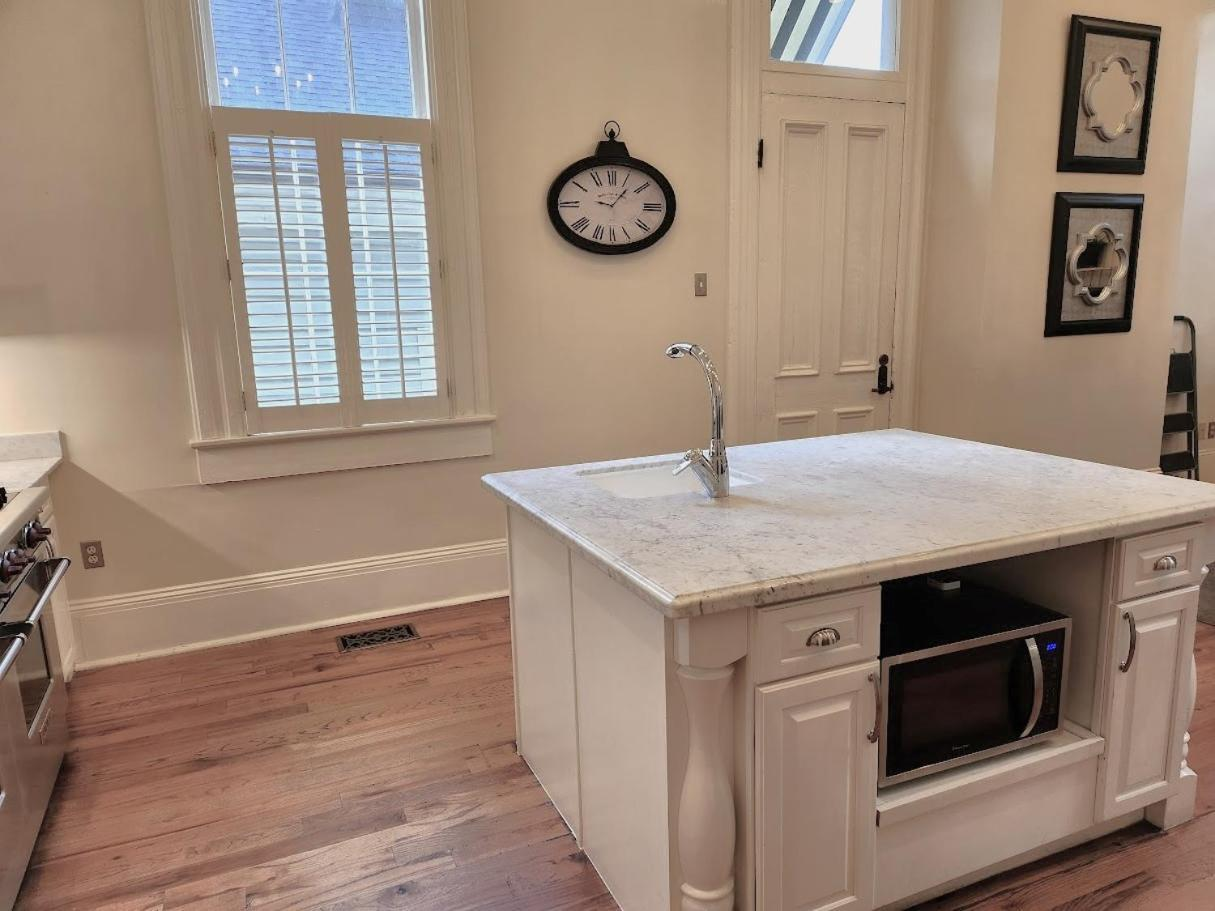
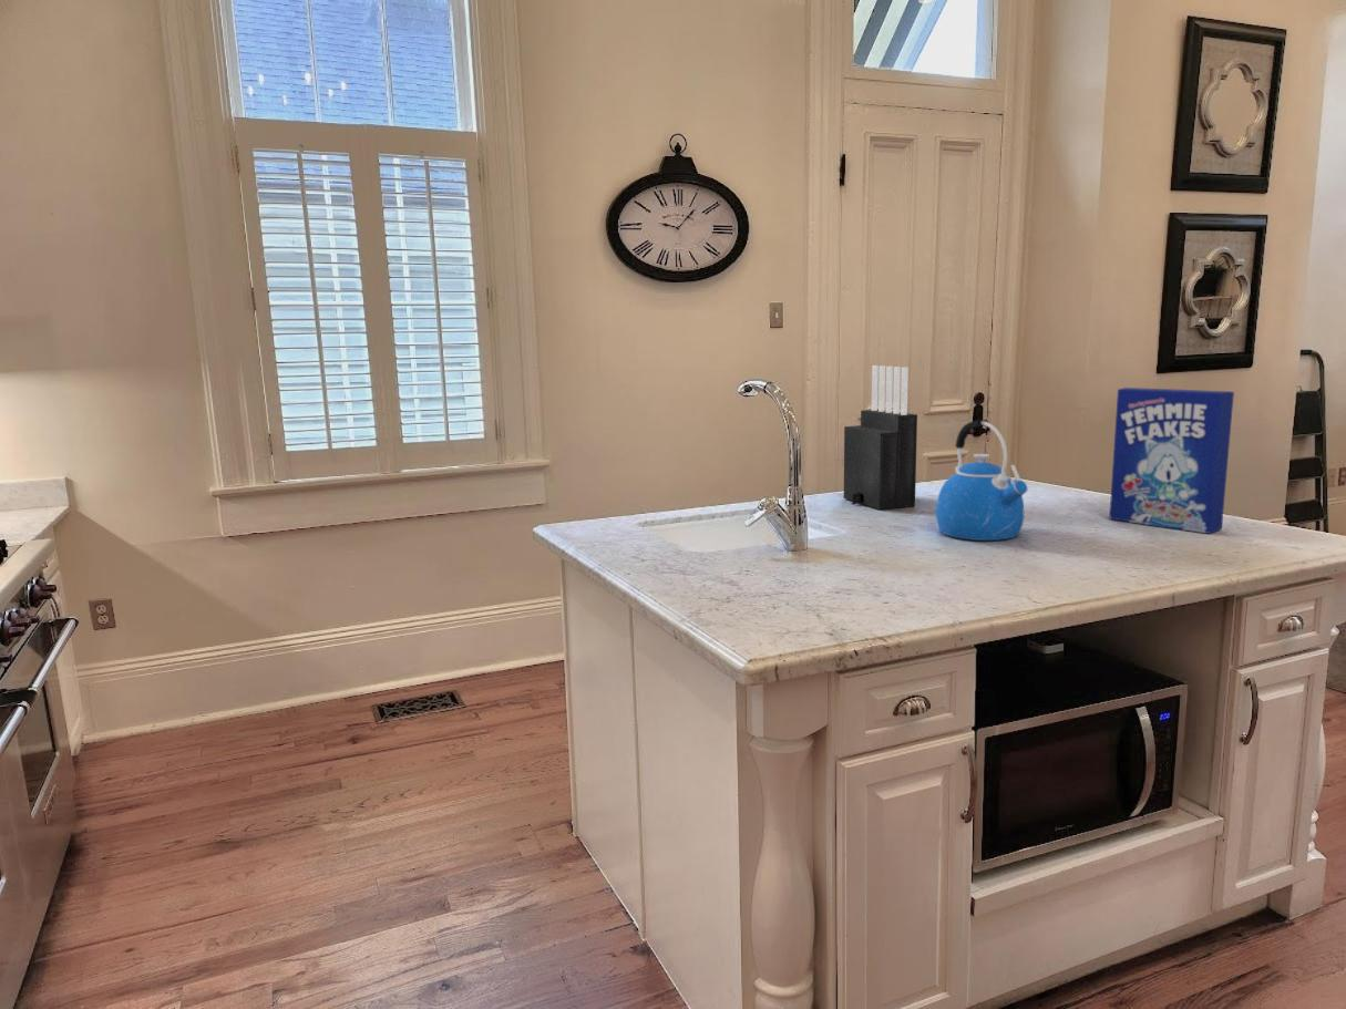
+ cereal box [1108,387,1235,535]
+ knife block [843,364,918,511]
+ kettle [935,419,1029,542]
